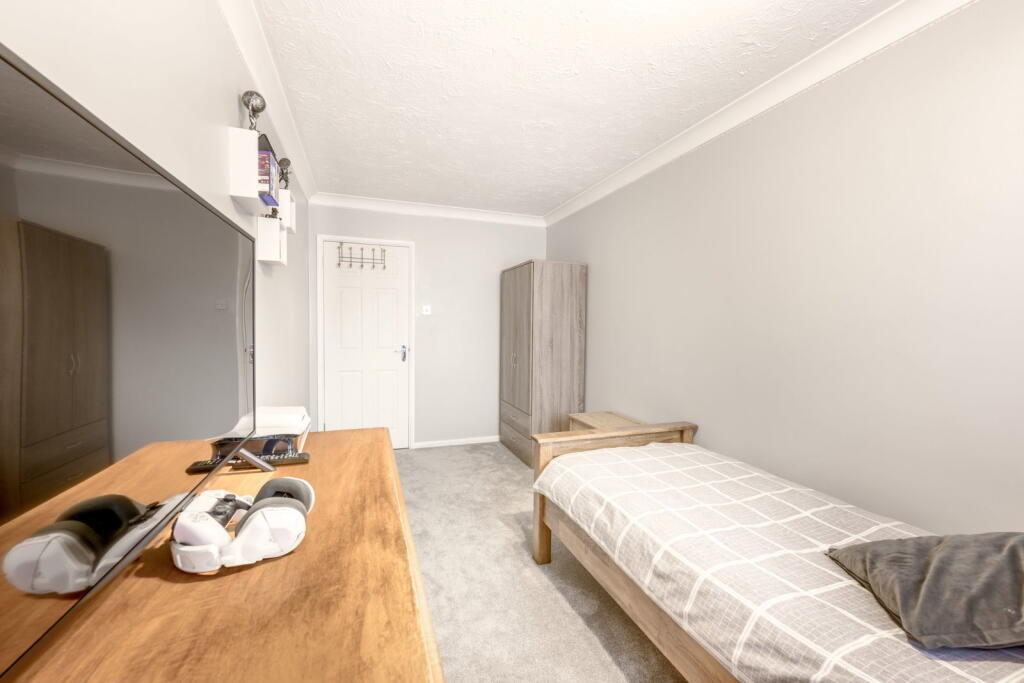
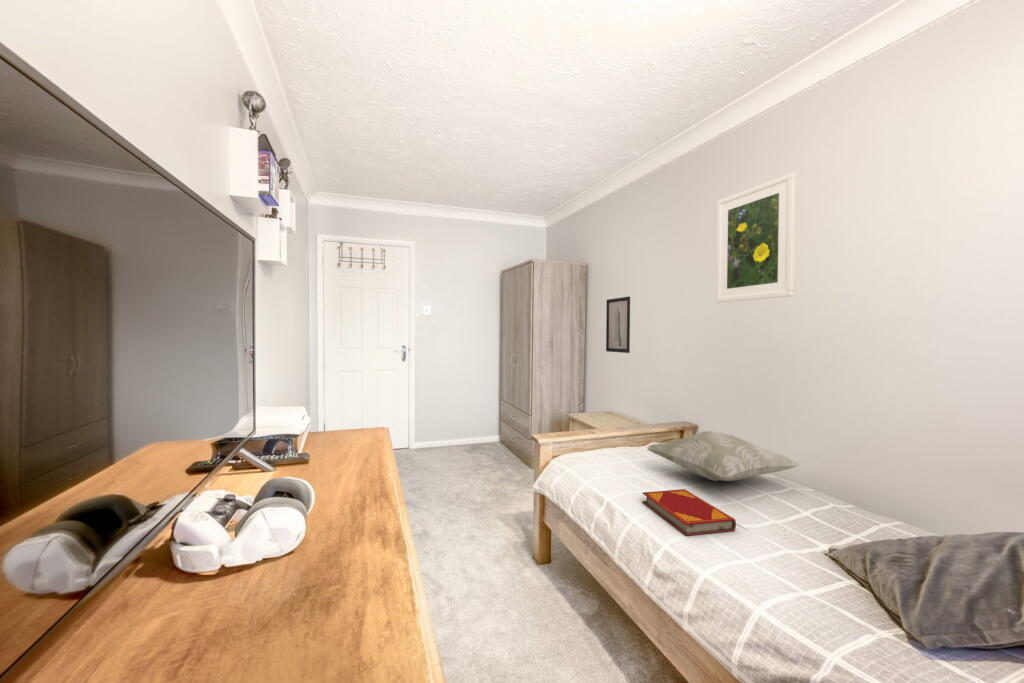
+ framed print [715,172,797,304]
+ decorative pillow [646,430,801,482]
+ hardback book [641,488,737,537]
+ wall art [605,296,631,354]
